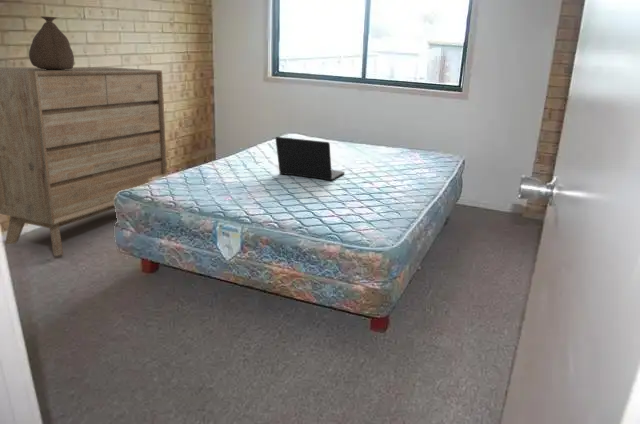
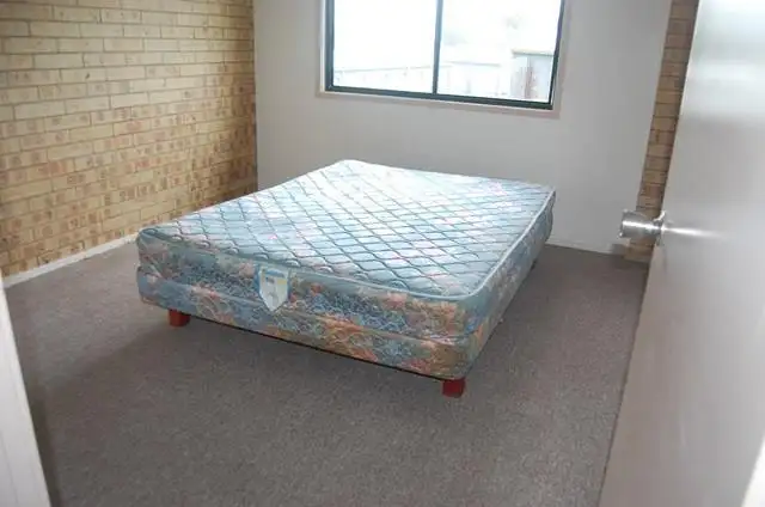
- laptop [275,136,346,181]
- dresser [0,67,168,257]
- bag [28,16,75,70]
